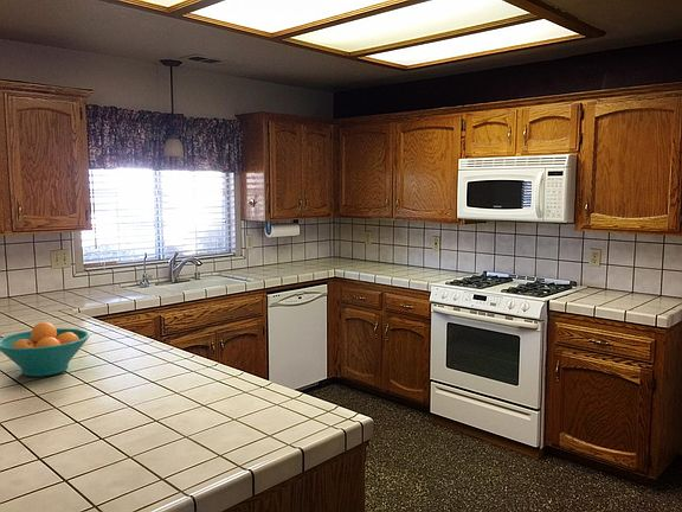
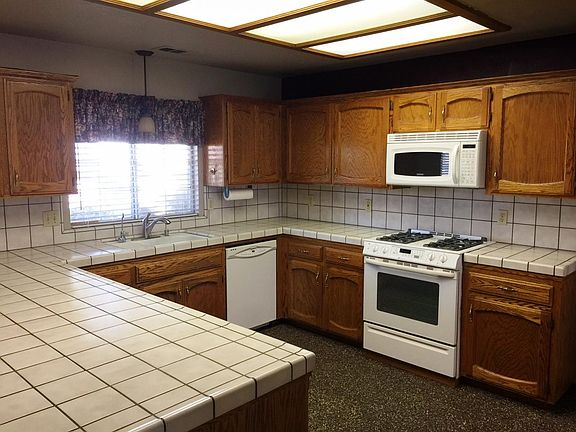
- fruit bowl [0,321,91,378]
